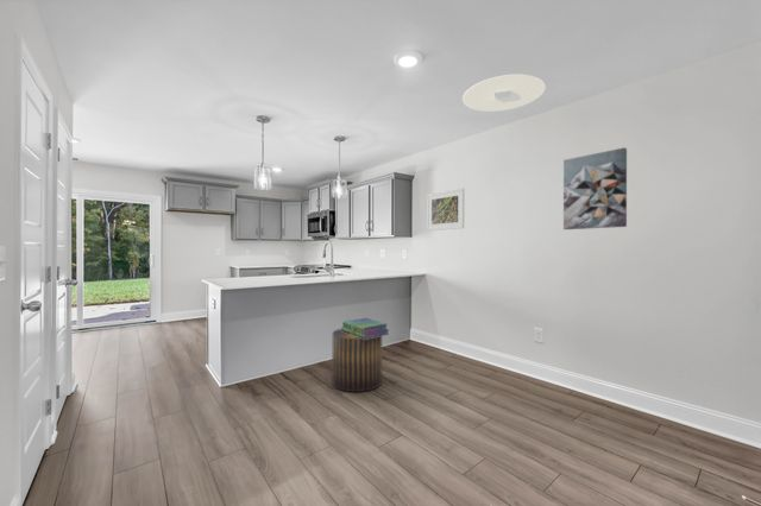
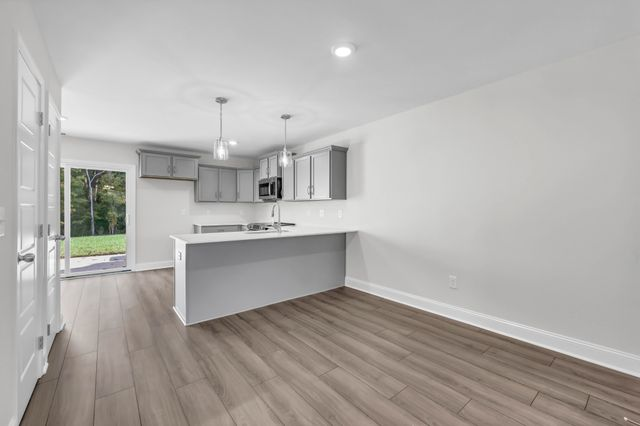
- ceiling light [461,72,547,113]
- stack of books [340,317,390,340]
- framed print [426,188,465,232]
- wall art [562,146,628,230]
- stool [331,328,383,393]
